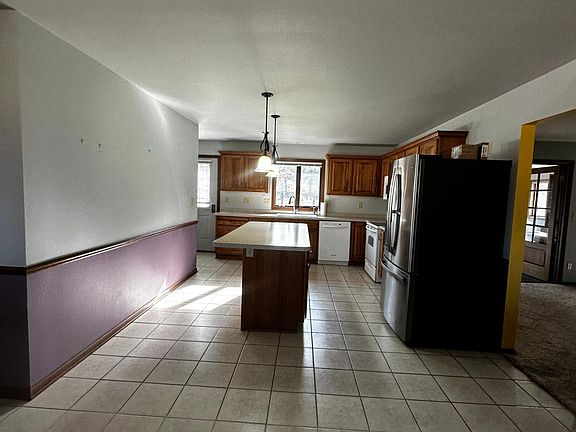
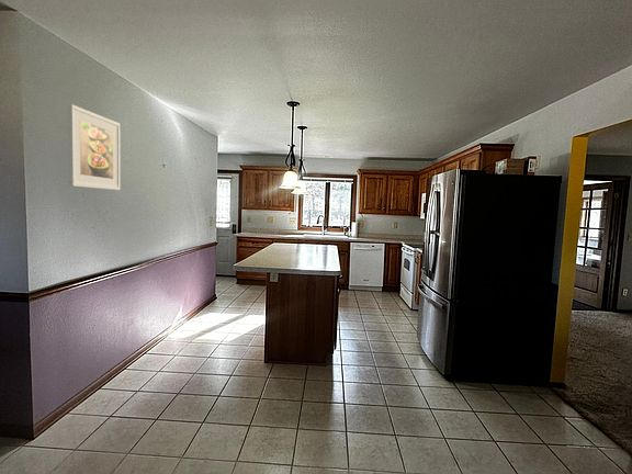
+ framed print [67,103,121,191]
